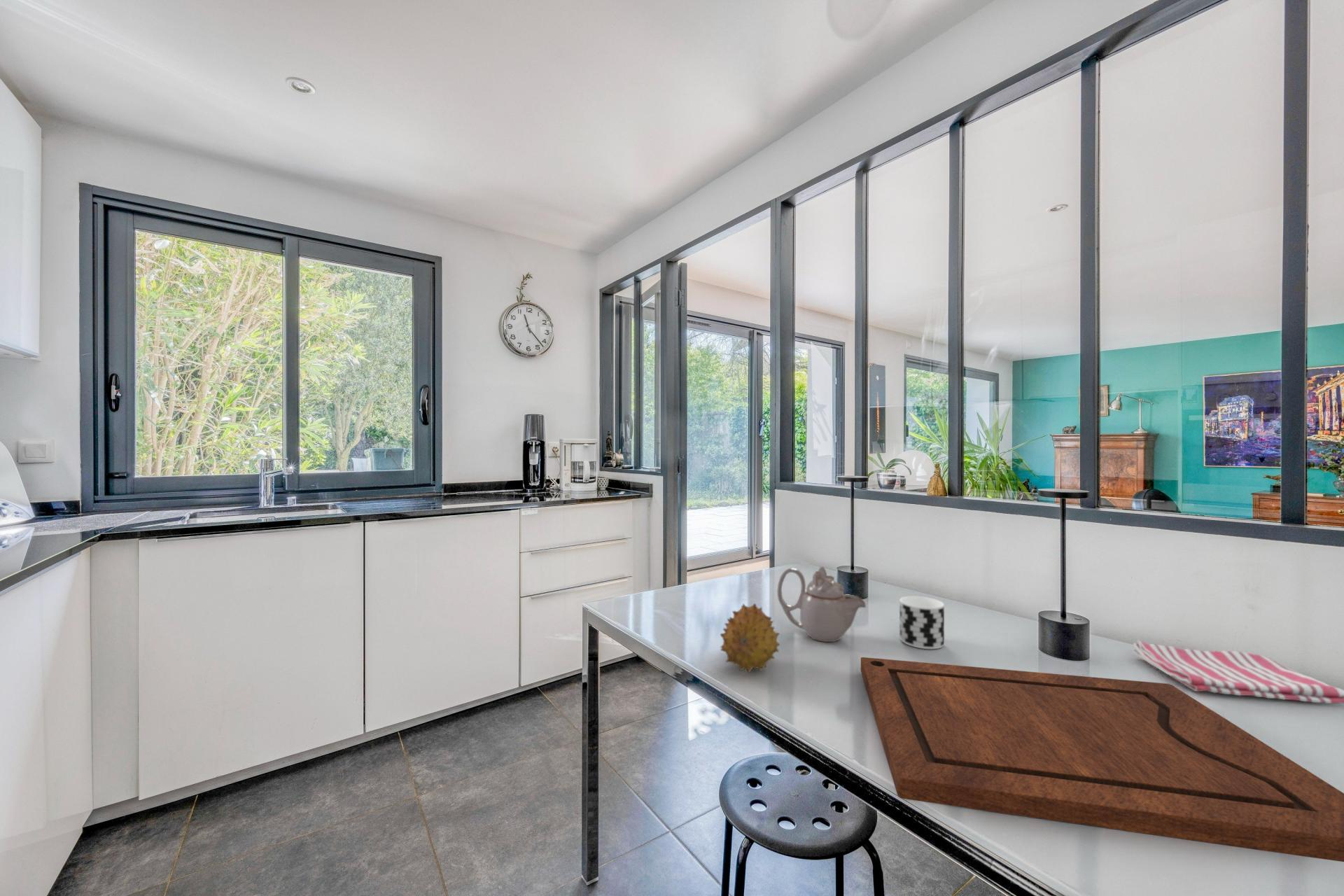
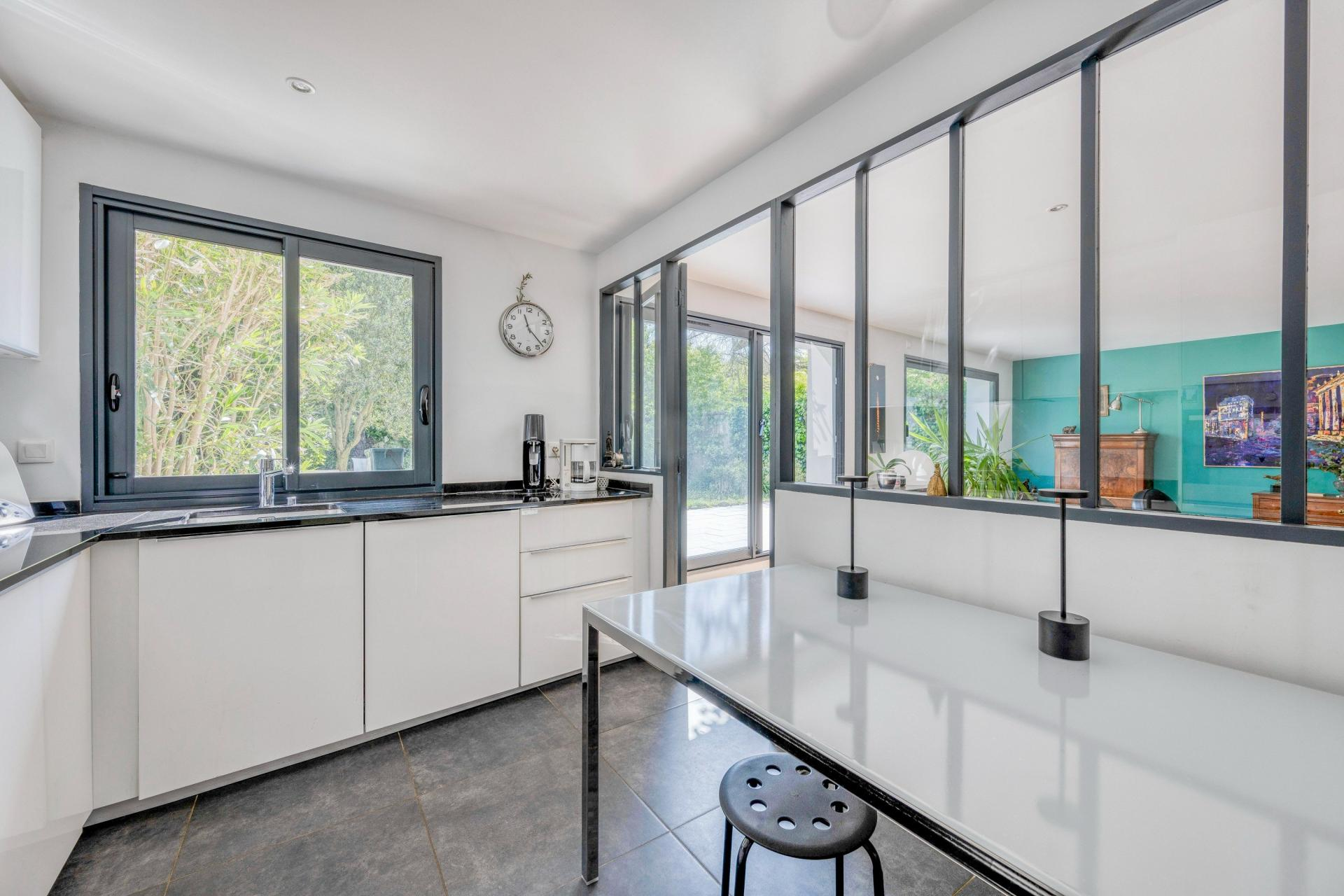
- dish towel [1133,640,1344,704]
- cup [899,596,945,650]
- cutting board [860,657,1344,862]
- teapot [776,566,867,643]
- fruit [720,603,780,673]
